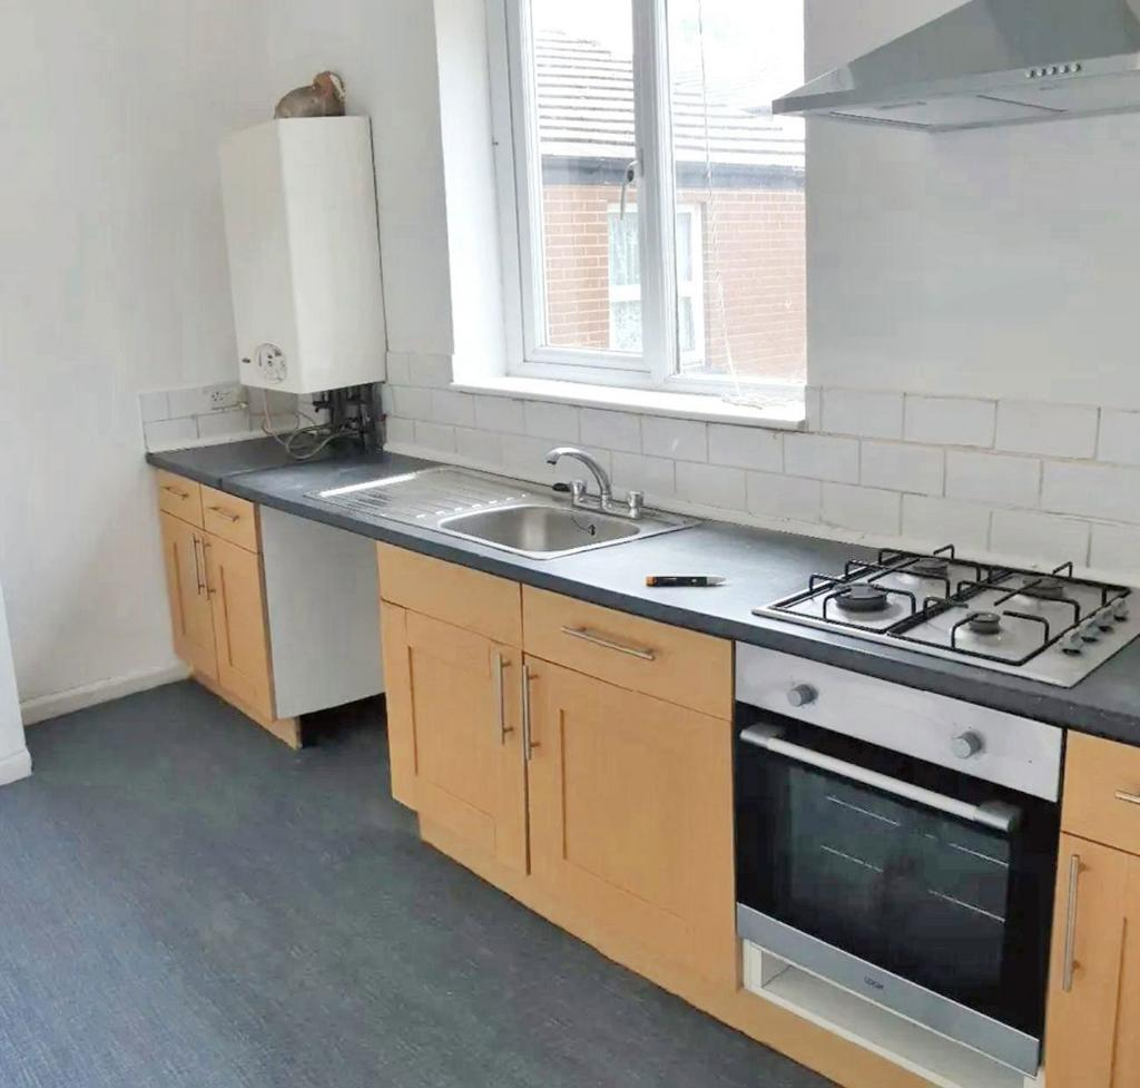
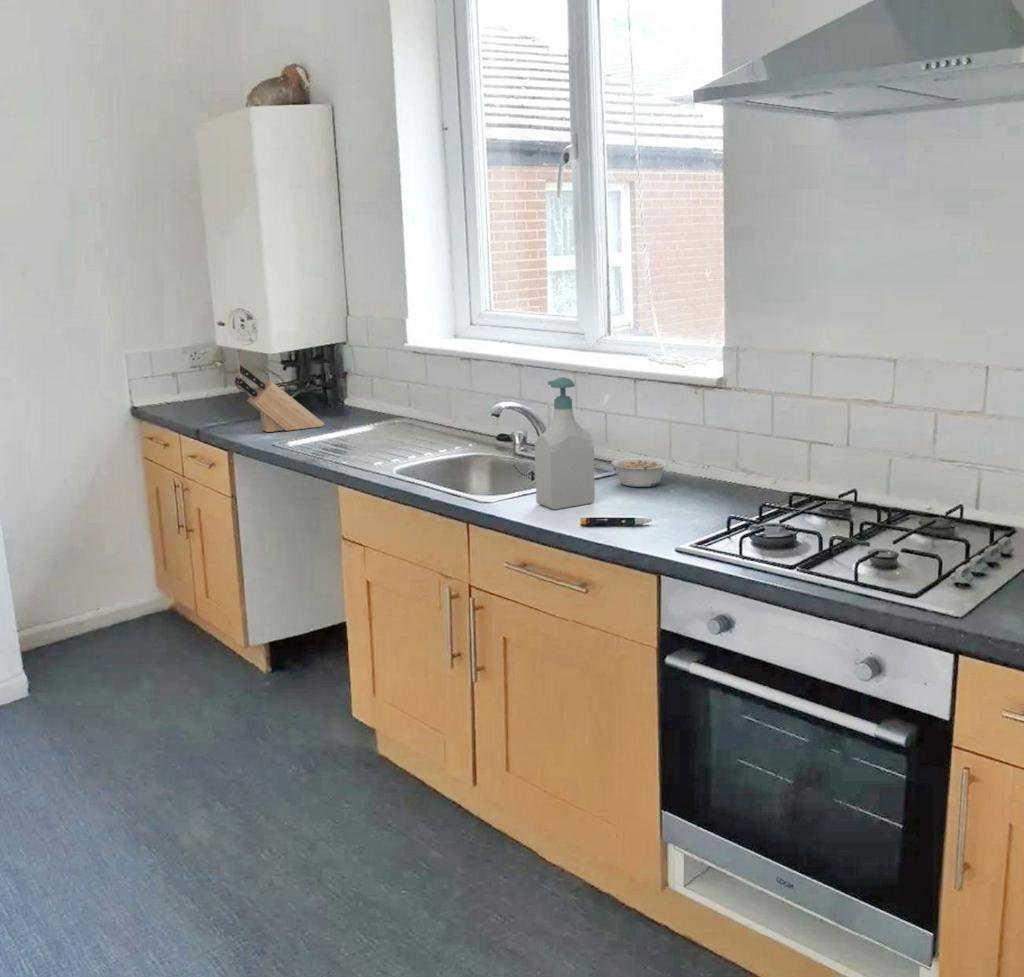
+ knife block [234,365,325,433]
+ legume [610,456,669,488]
+ soap bottle [534,376,596,511]
